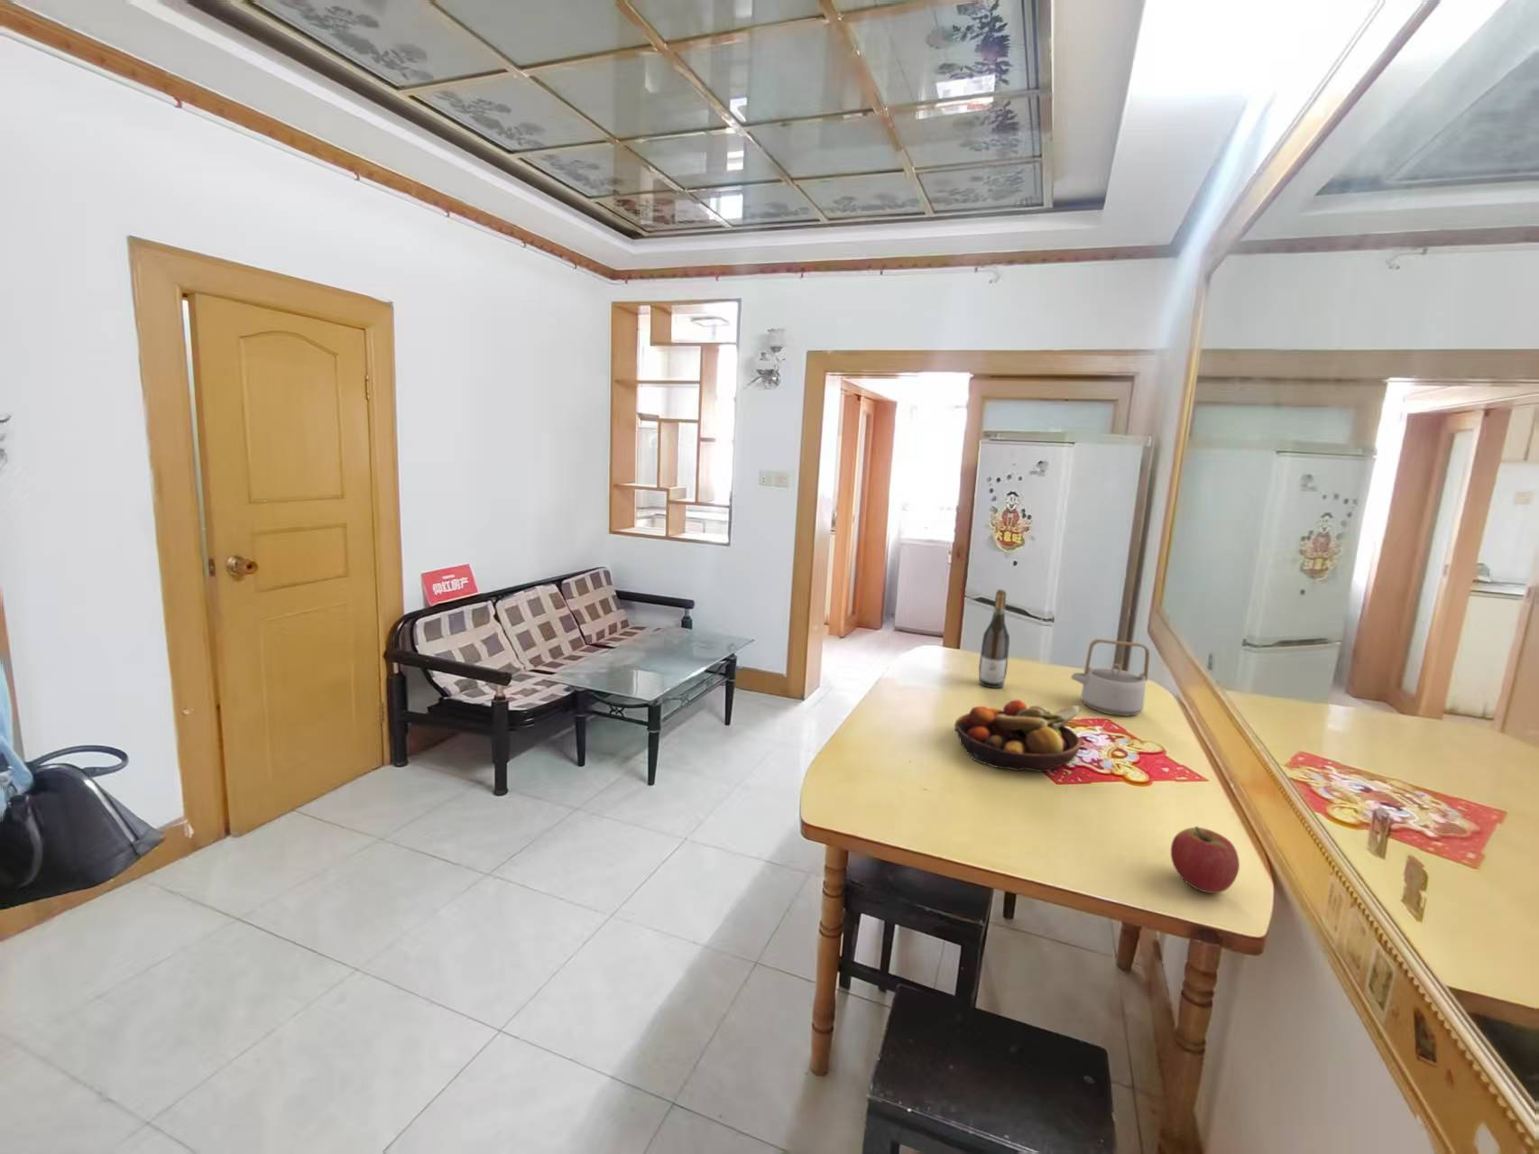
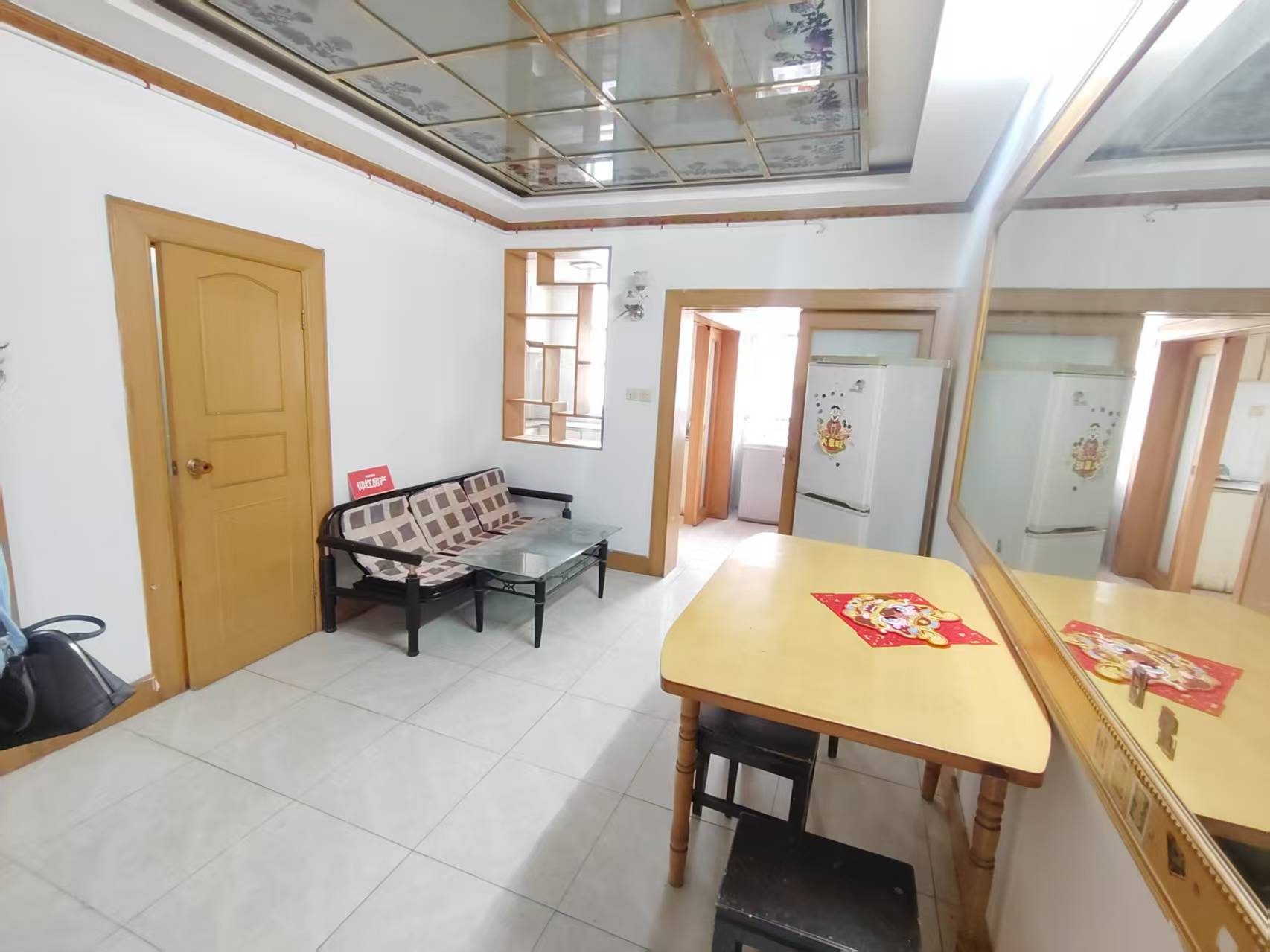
- wine bottle [978,588,1011,689]
- apple [1171,825,1241,895]
- fruit bowl [954,699,1082,773]
- teapot [1070,638,1150,716]
